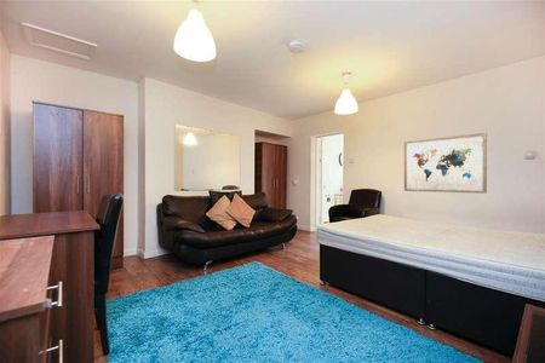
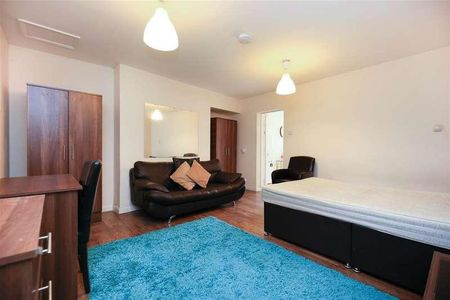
- wall art [403,132,488,195]
